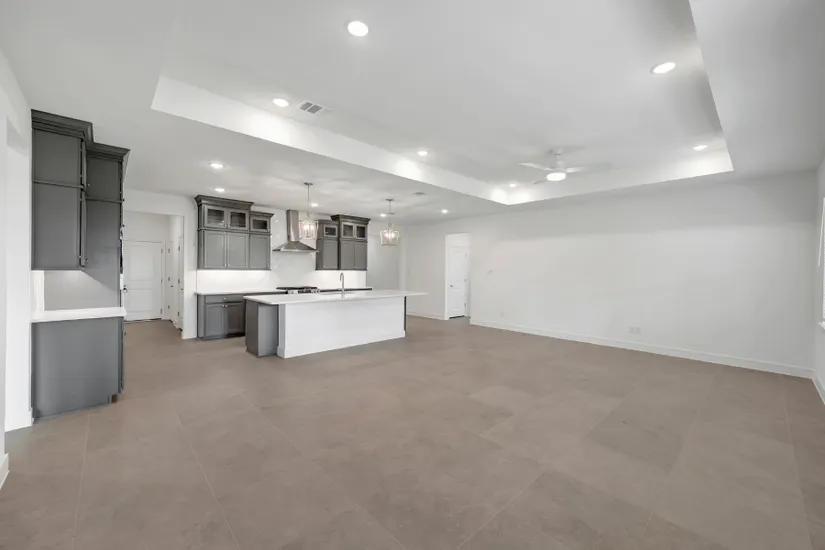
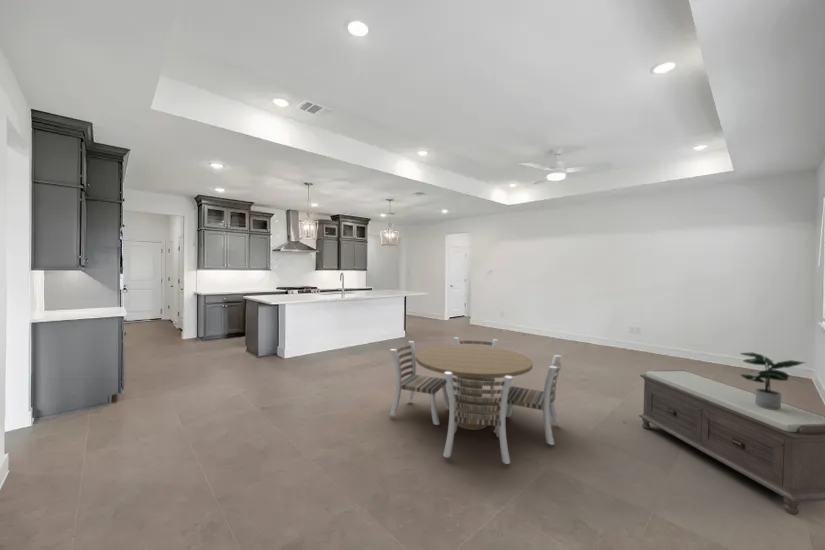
+ bench [638,369,825,516]
+ potted plant [739,352,808,410]
+ dining table [389,336,563,465]
